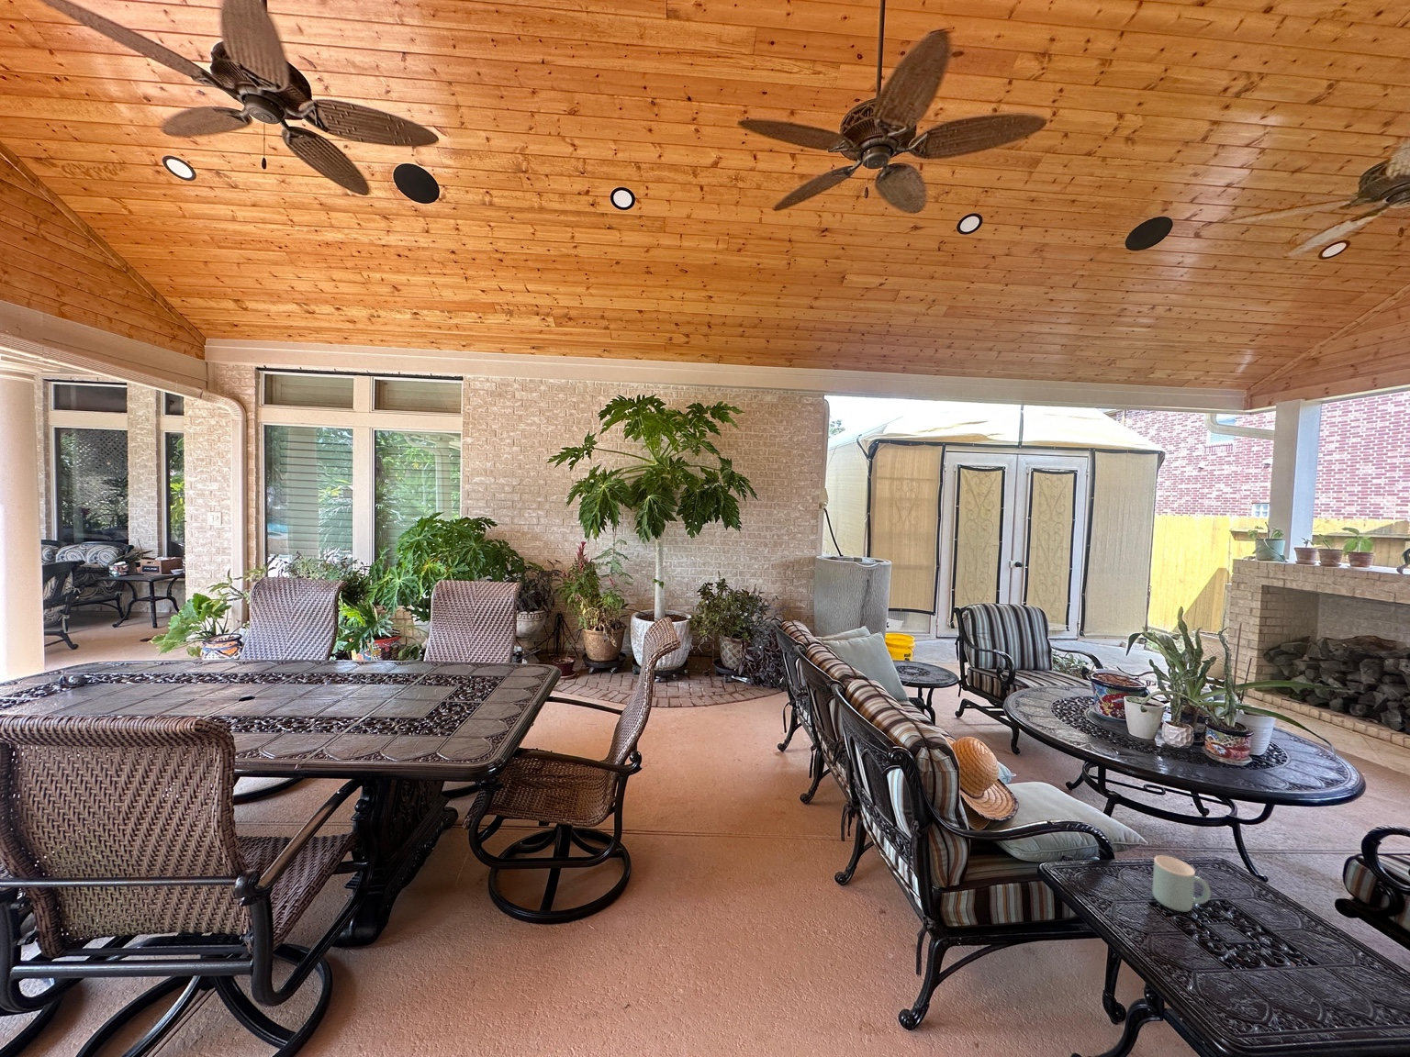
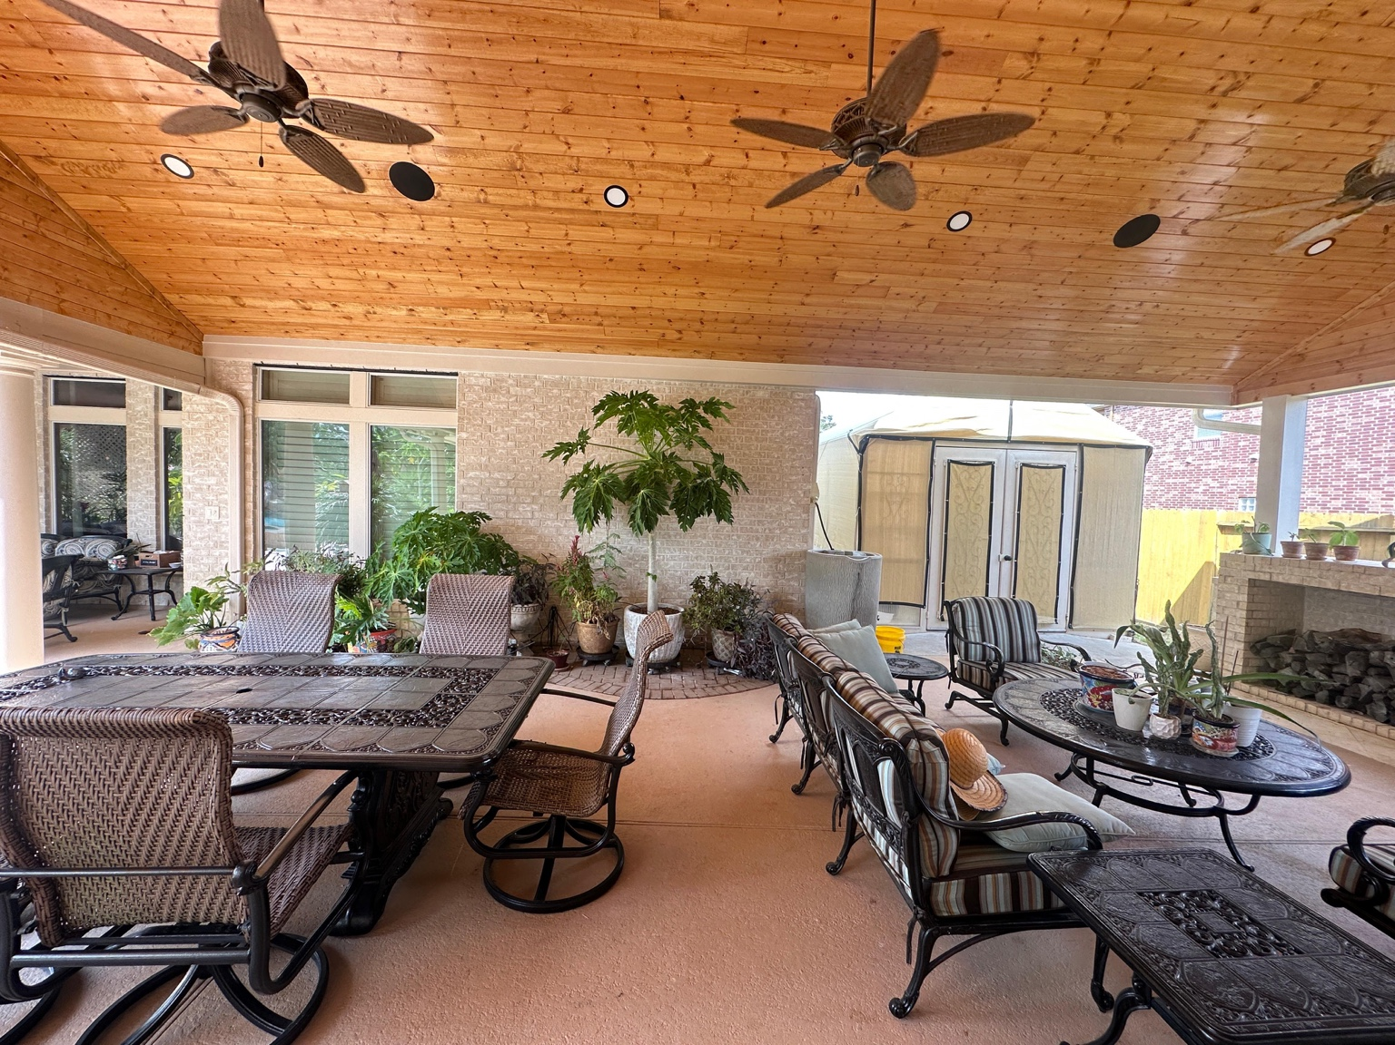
- mug [1152,855,1211,913]
